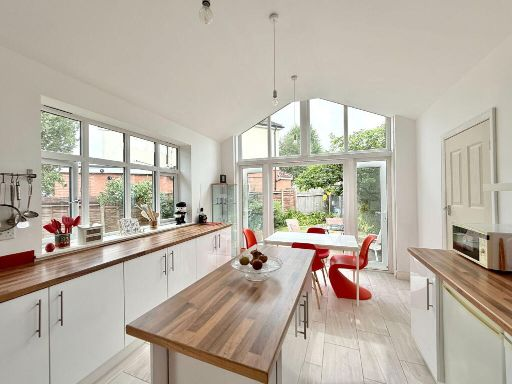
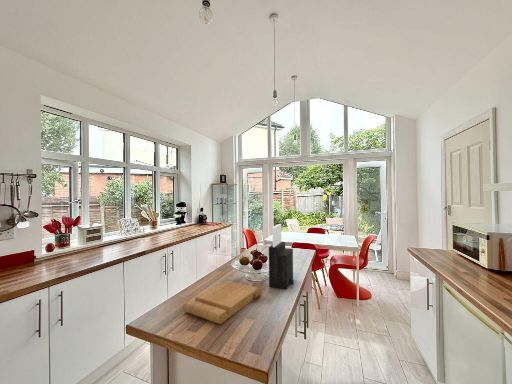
+ knife block [268,223,295,290]
+ cutting board [182,280,261,325]
